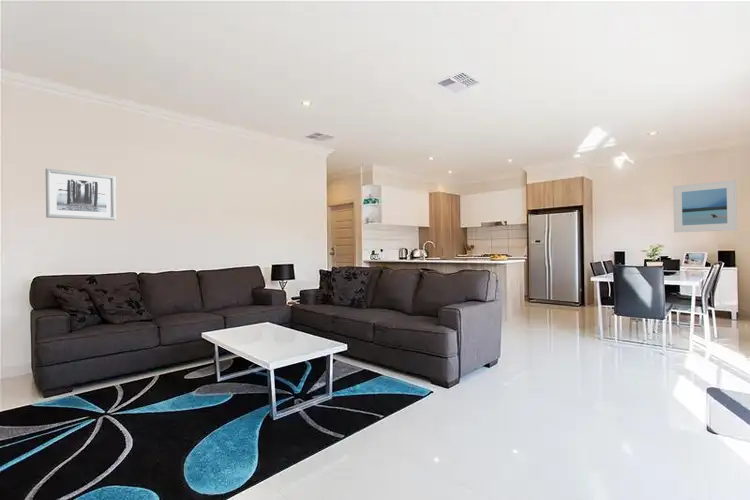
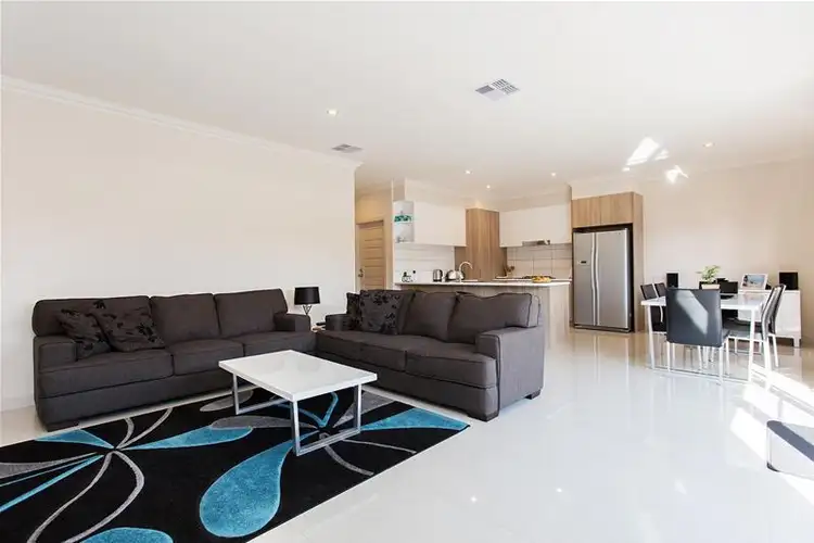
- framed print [672,179,738,234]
- wall art [45,168,117,221]
